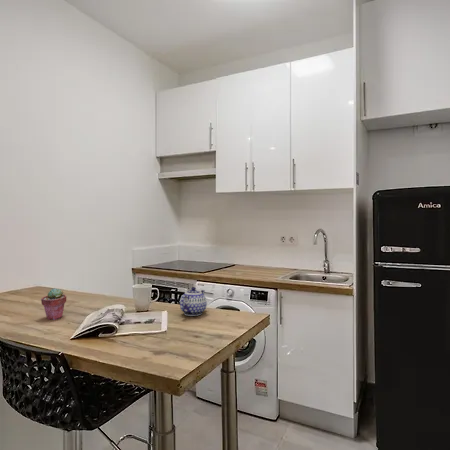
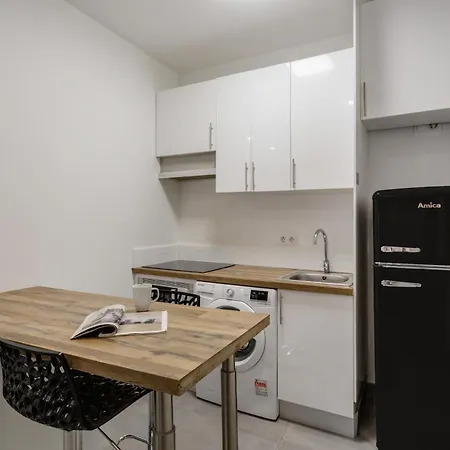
- teapot [179,286,208,317]
- potted succulent [40,287,67,321]
